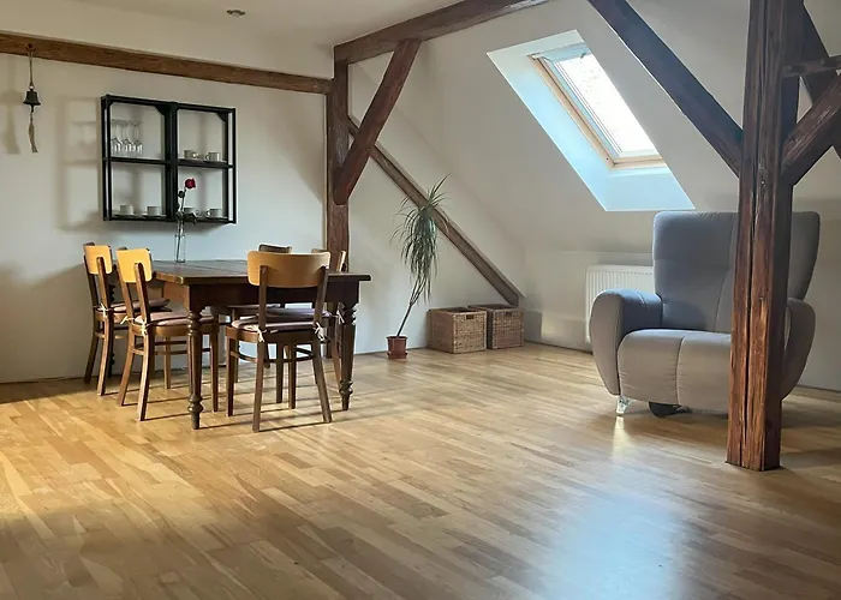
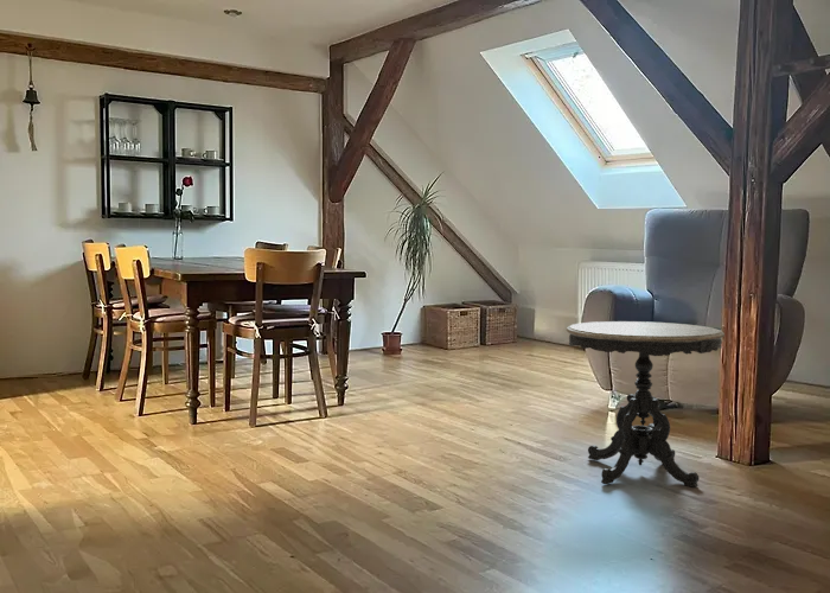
+ side table [566,320,726,489]
